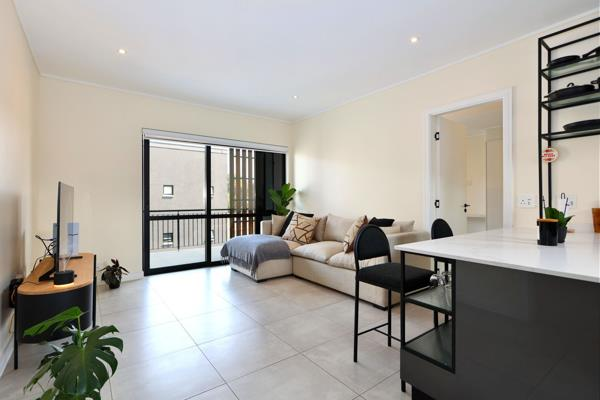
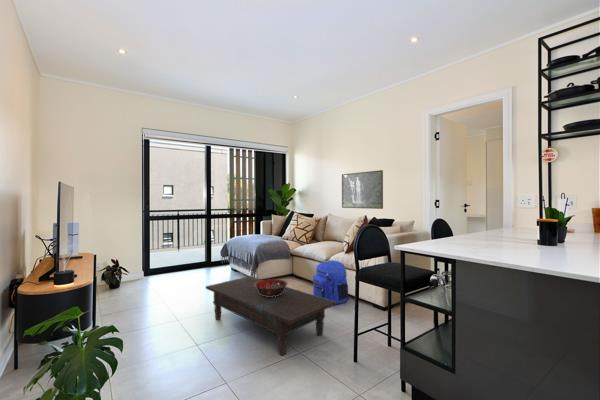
+ coffee table [205,275,337,356]
+ backpack [312,259,350,305]
+ decorative bowl [254,278,289,297]
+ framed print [341,169,384,210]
